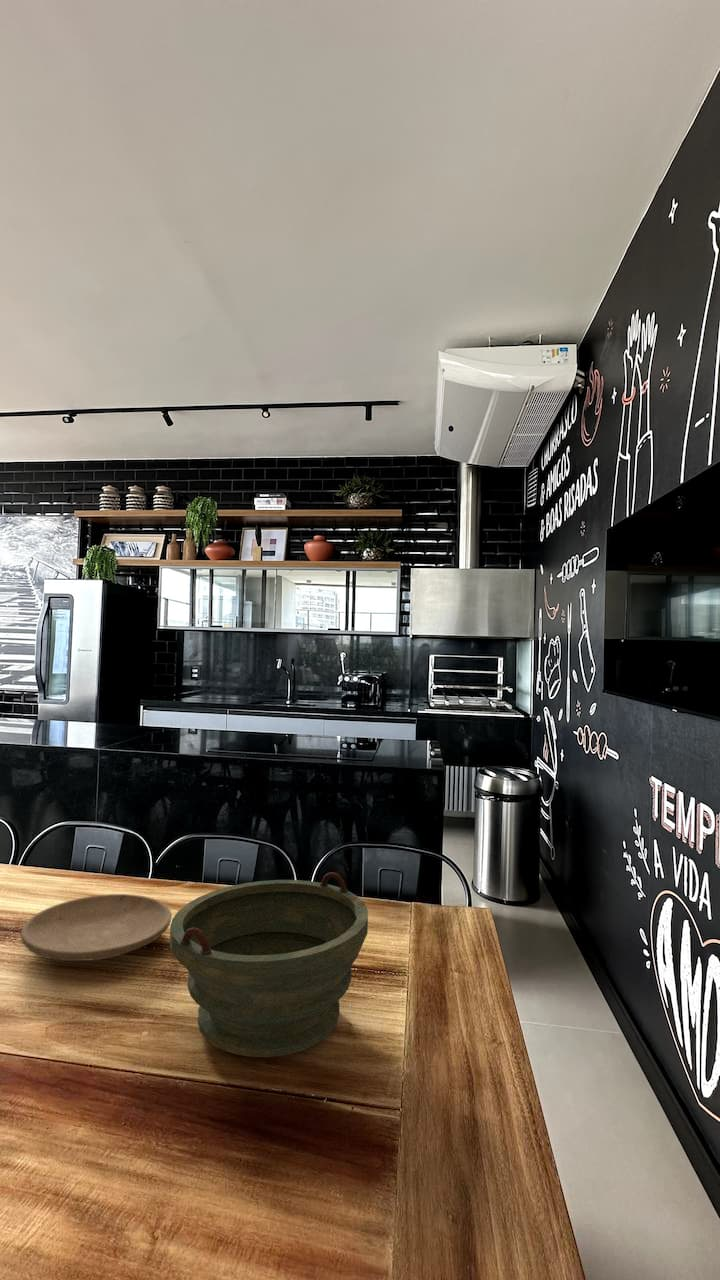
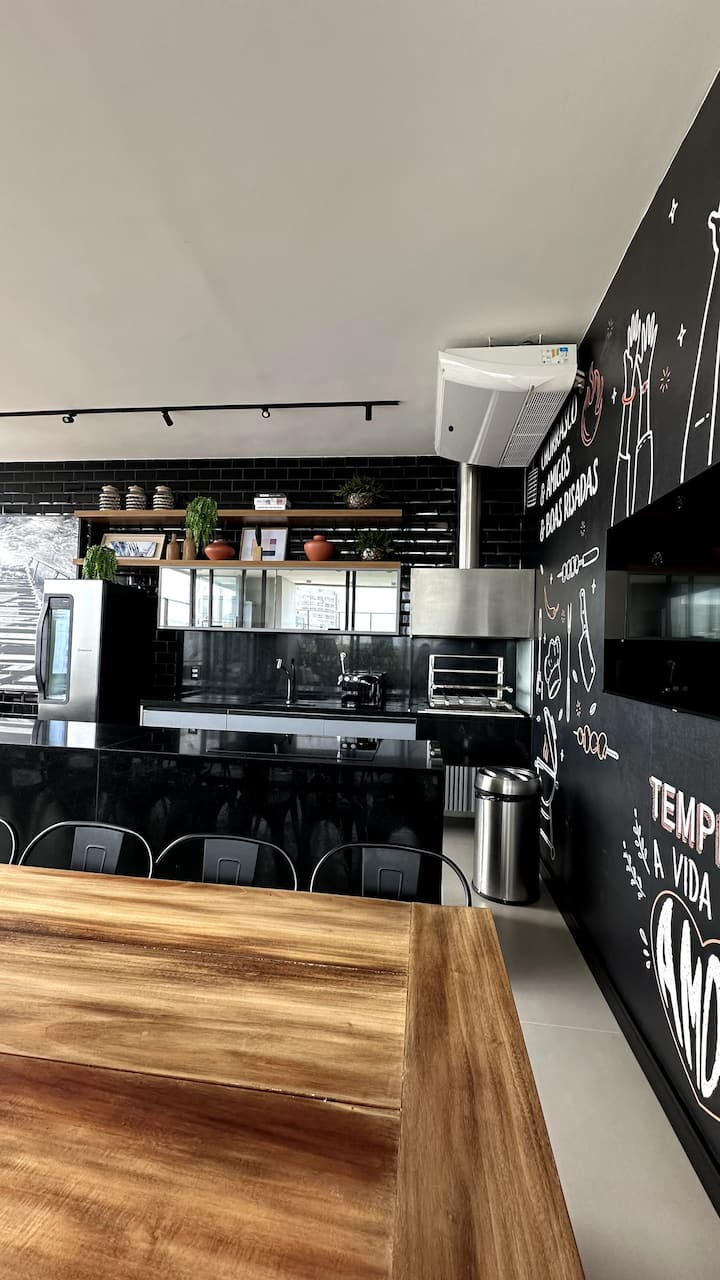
- plate [20,893,173,962]
- bowl [169,871,369,1058]
